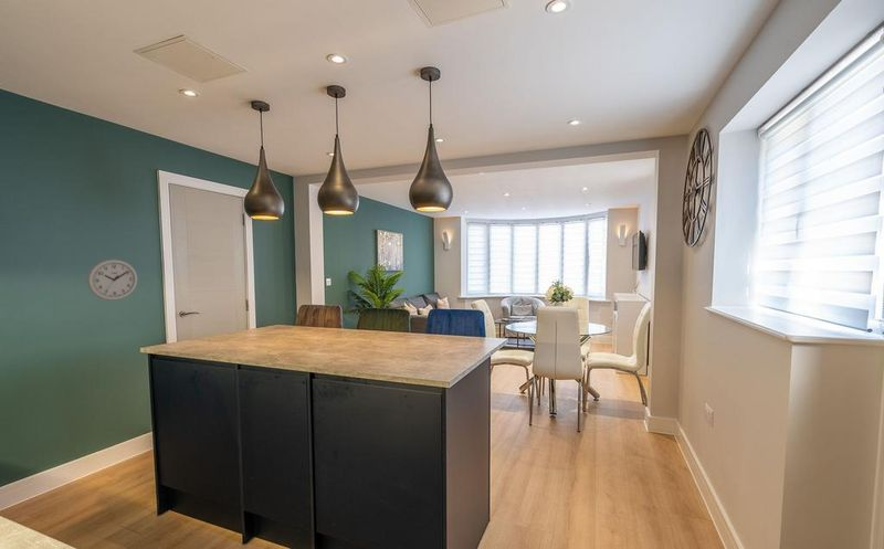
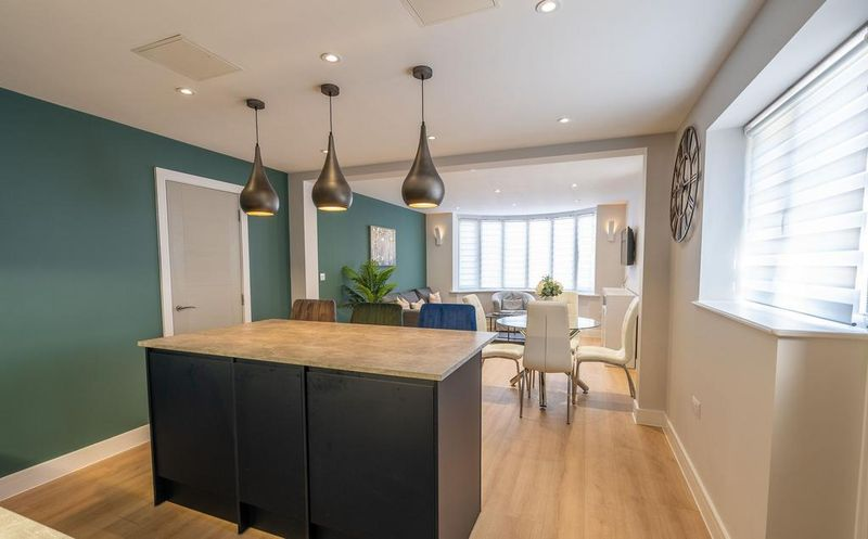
- wall clock [86,258,139,302]
